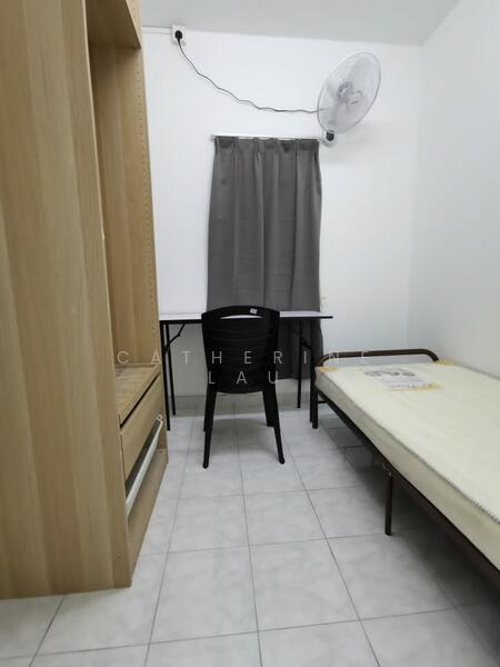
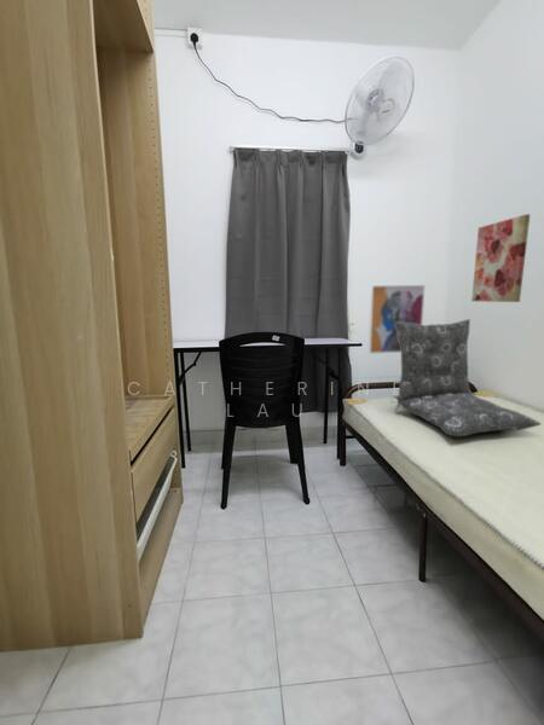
+ wall art [368,284,427,355]
+ seat cushion [393,318,542,437]
+ wall art [470,213,531,303]
